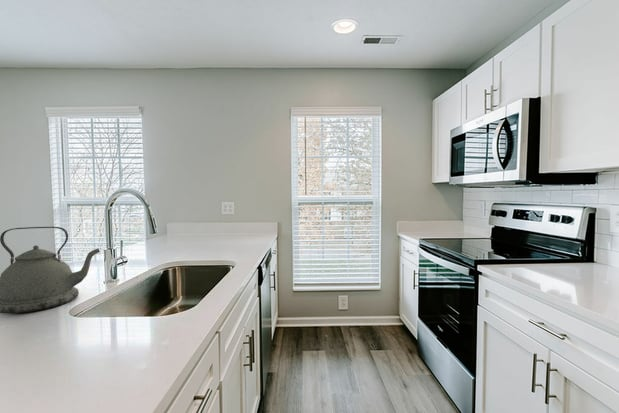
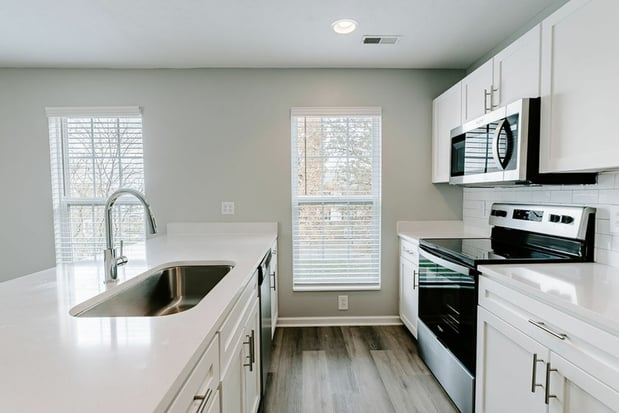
- kettle [0,226,101,314]
